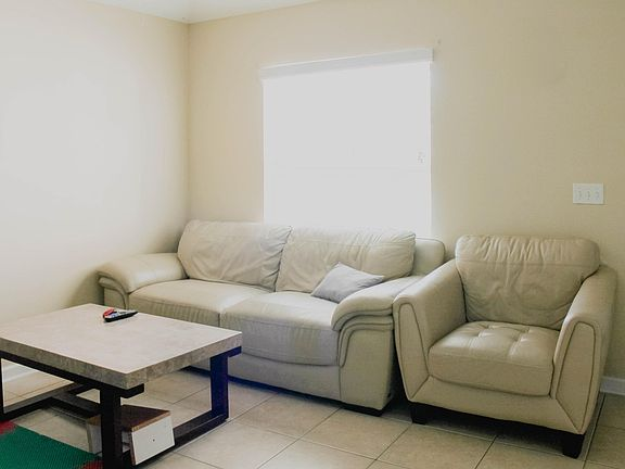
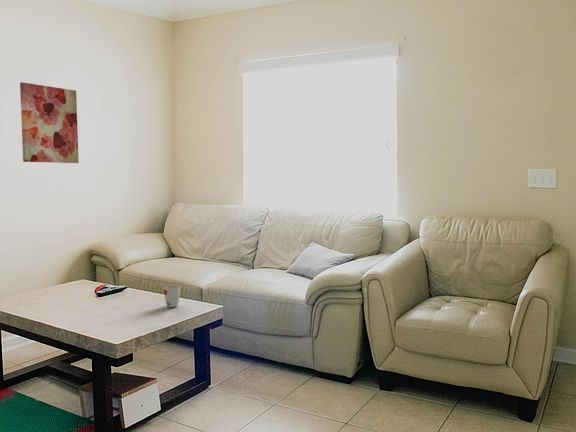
+ wall art [19,81,80,164]
+ cup [163,285,181,308]
